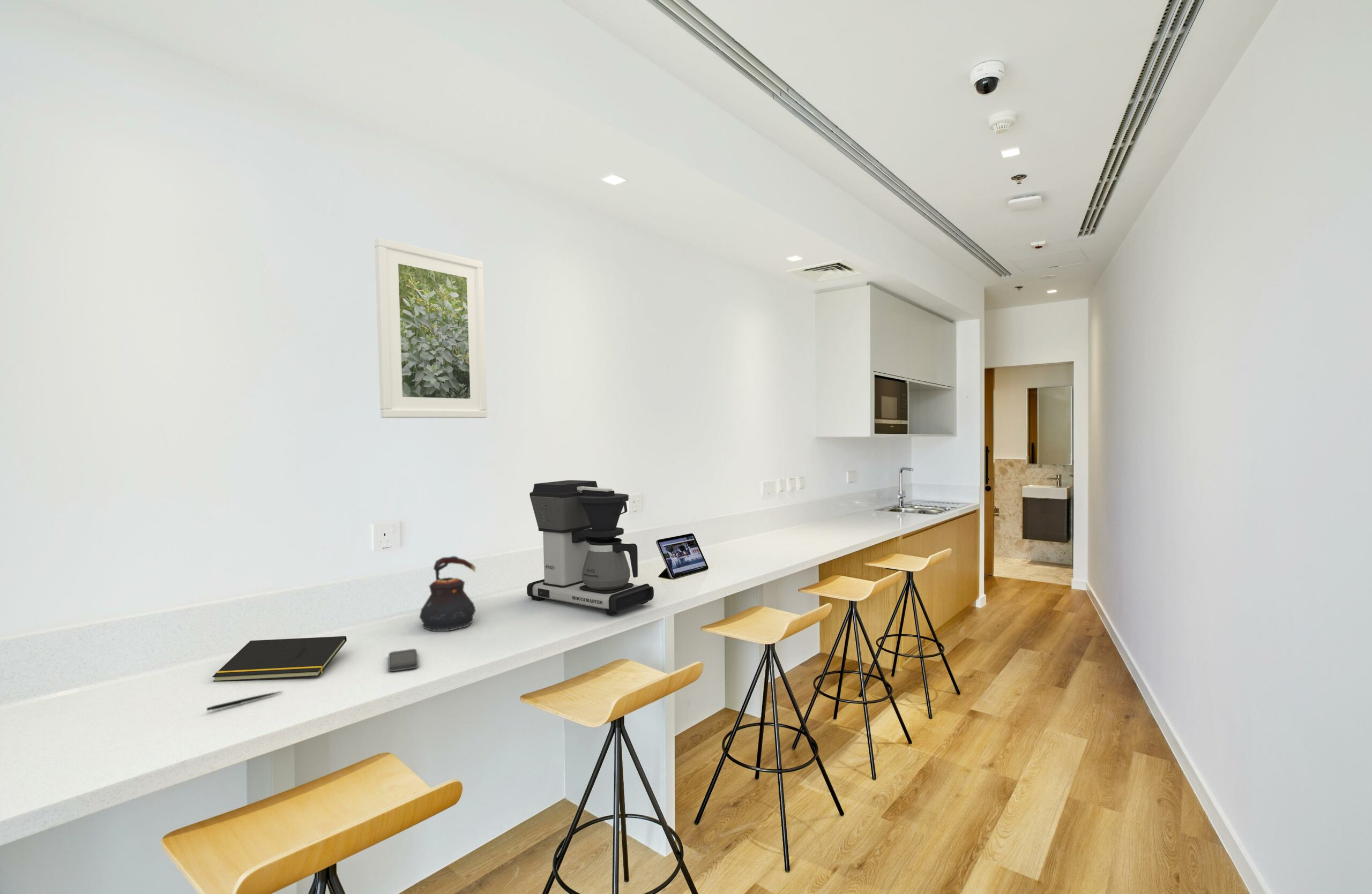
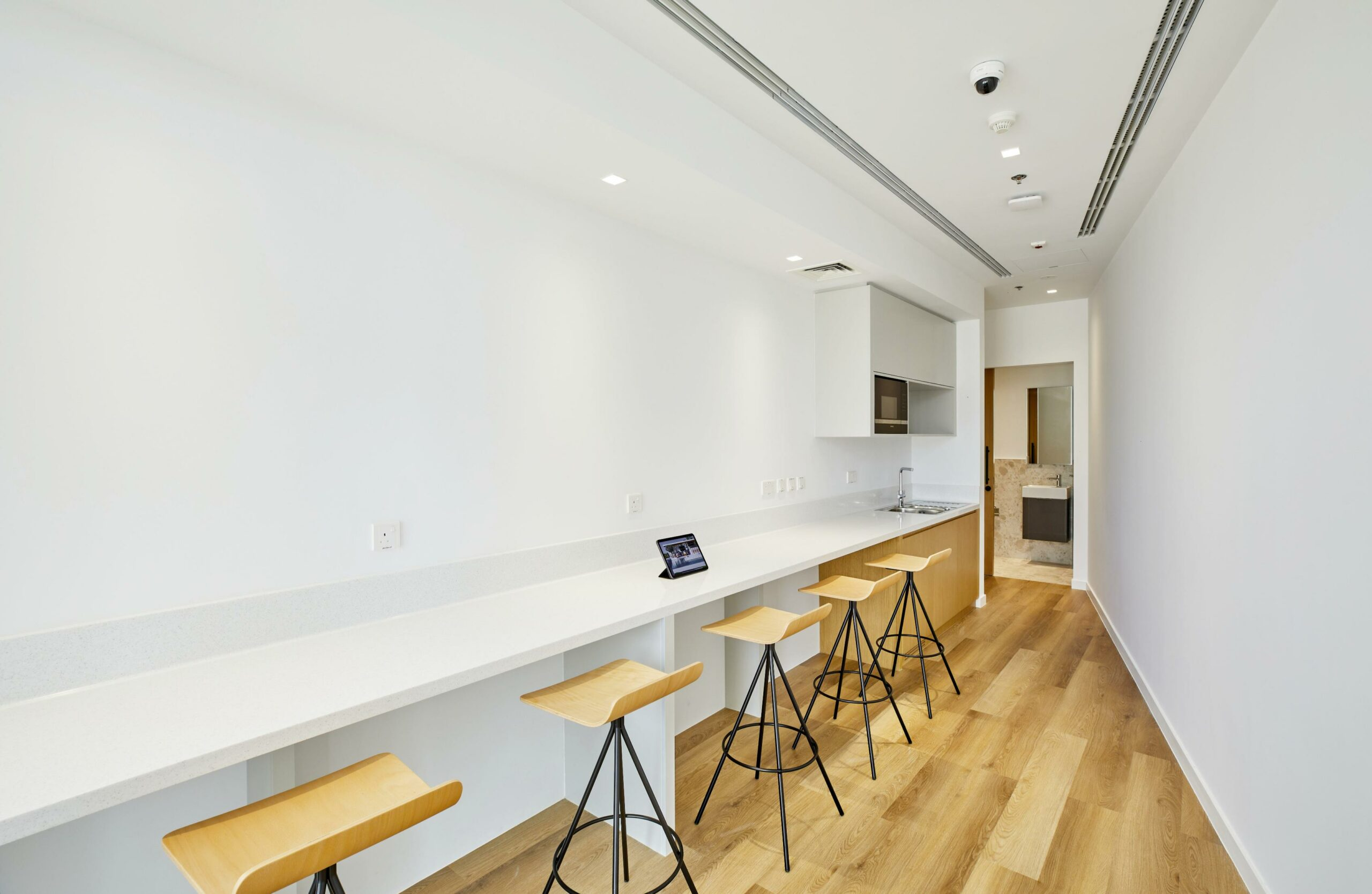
- pen [206,691,283,711]
- teapot [419,555,476,632]
- notepad [212,636,347,682]
- smartphone [388,648,419,672]
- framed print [374,237,488,418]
- coffee maker [526,479,654,616]
